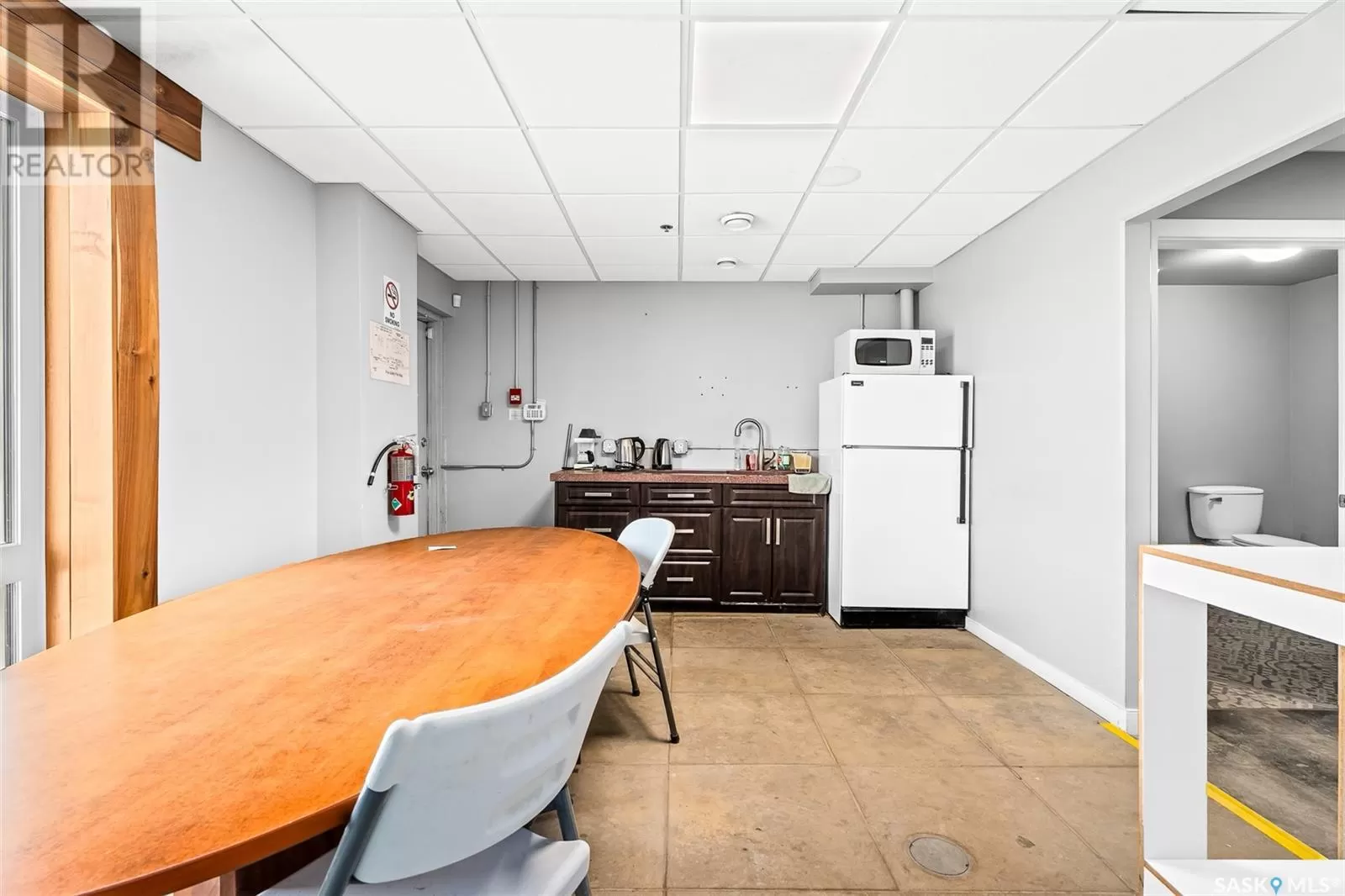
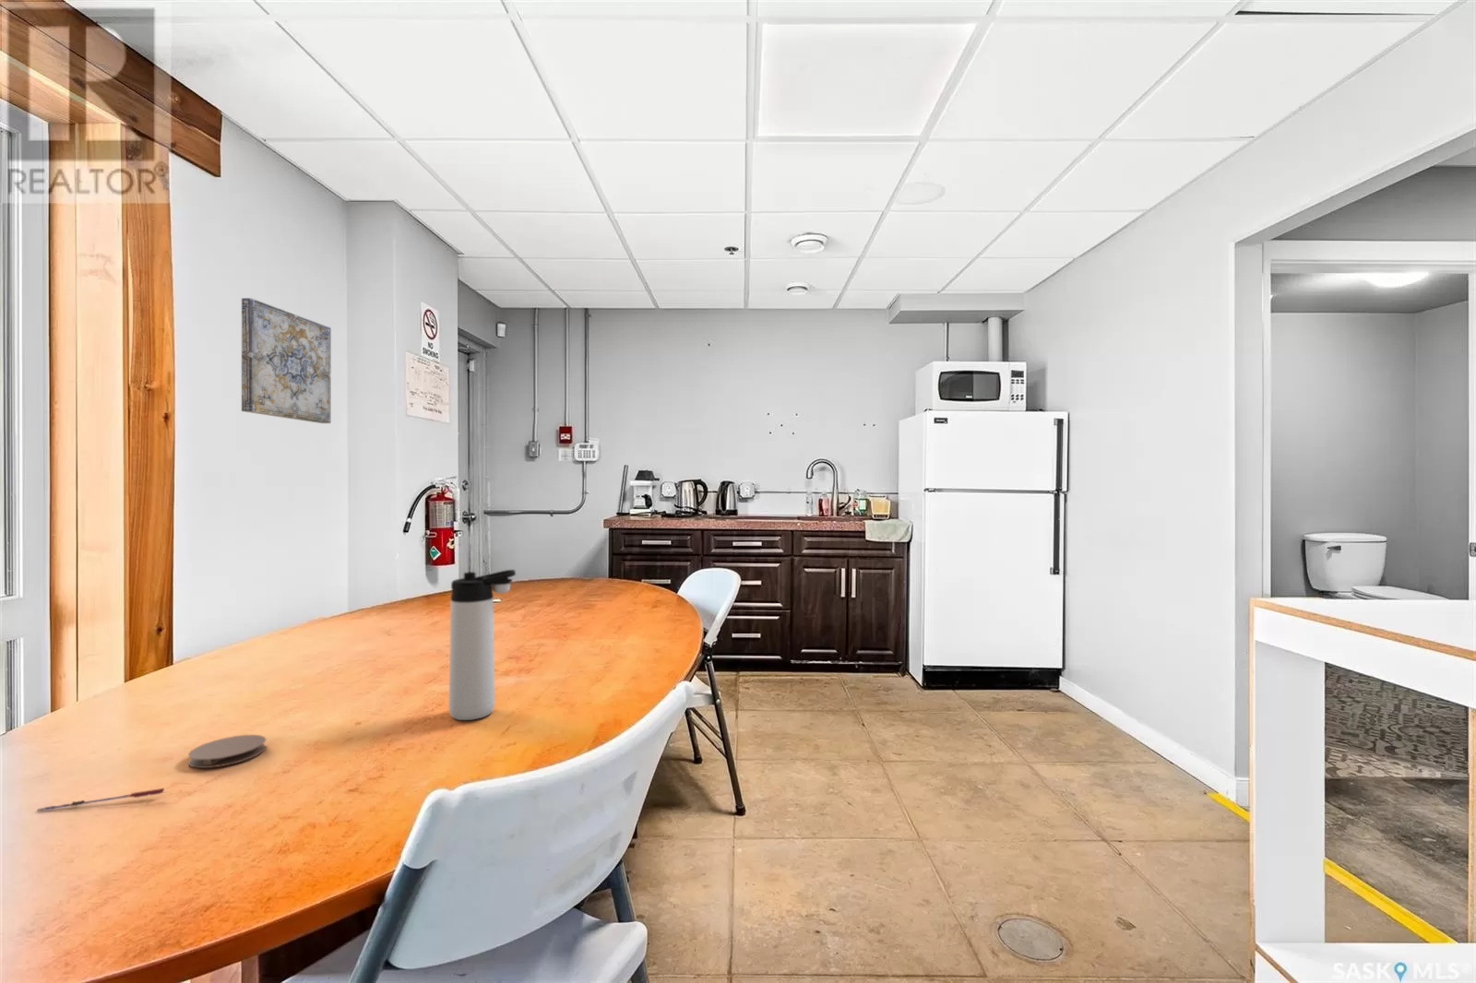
+ thermos bottle [449,569,517,721]
+ pen [36,788,165,813]
+ wall art [240,297,333,425]
+ coaster [188,734,267,769]
